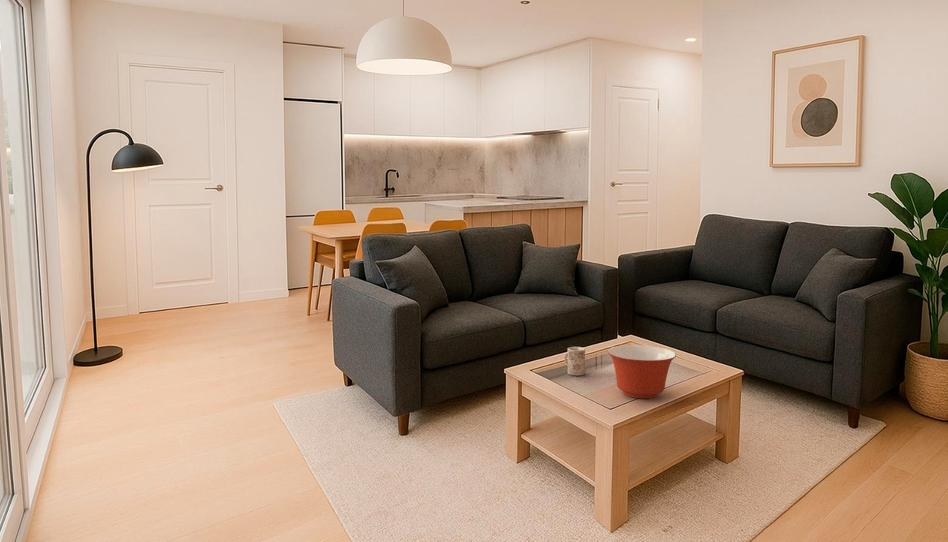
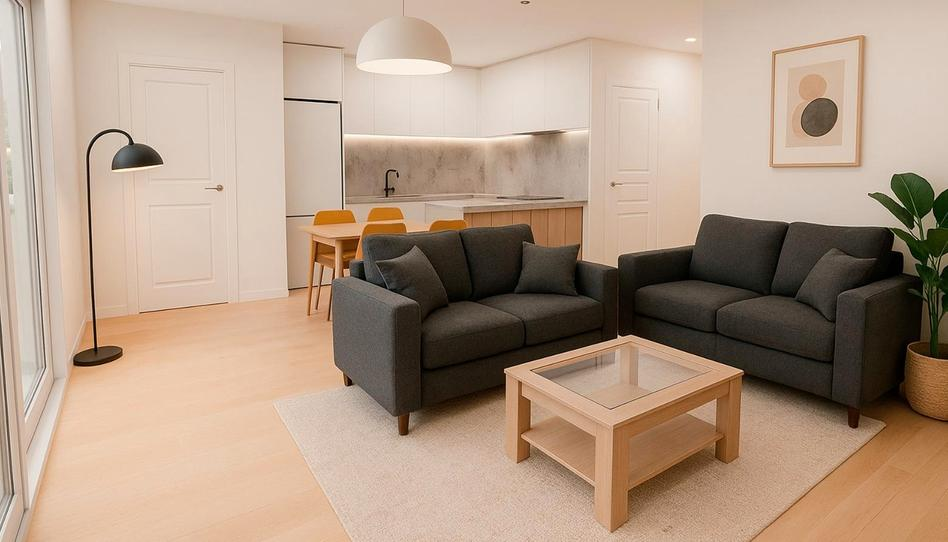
- mixing bowl [607,344,677,399]
- mug [564,346,586,376]
